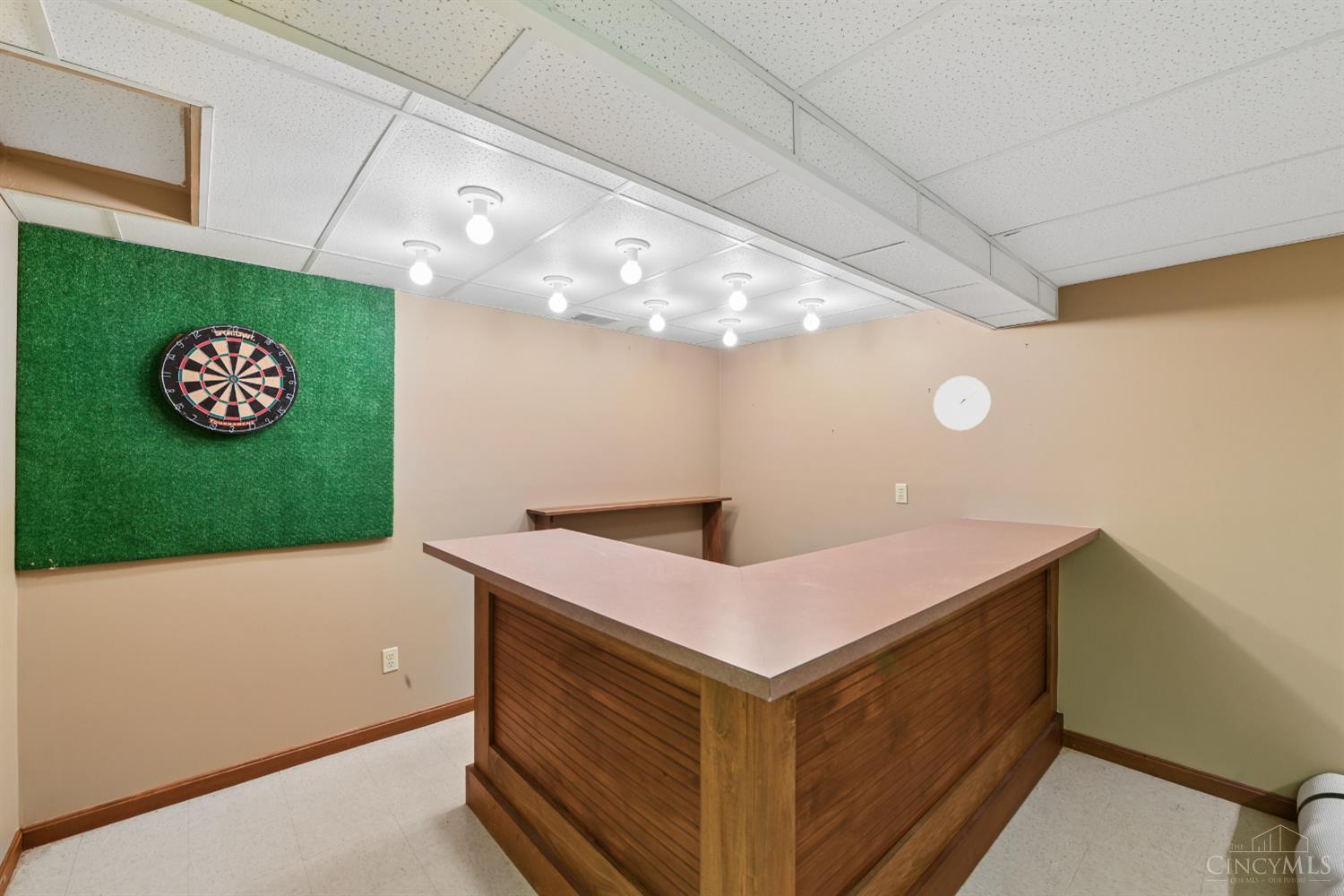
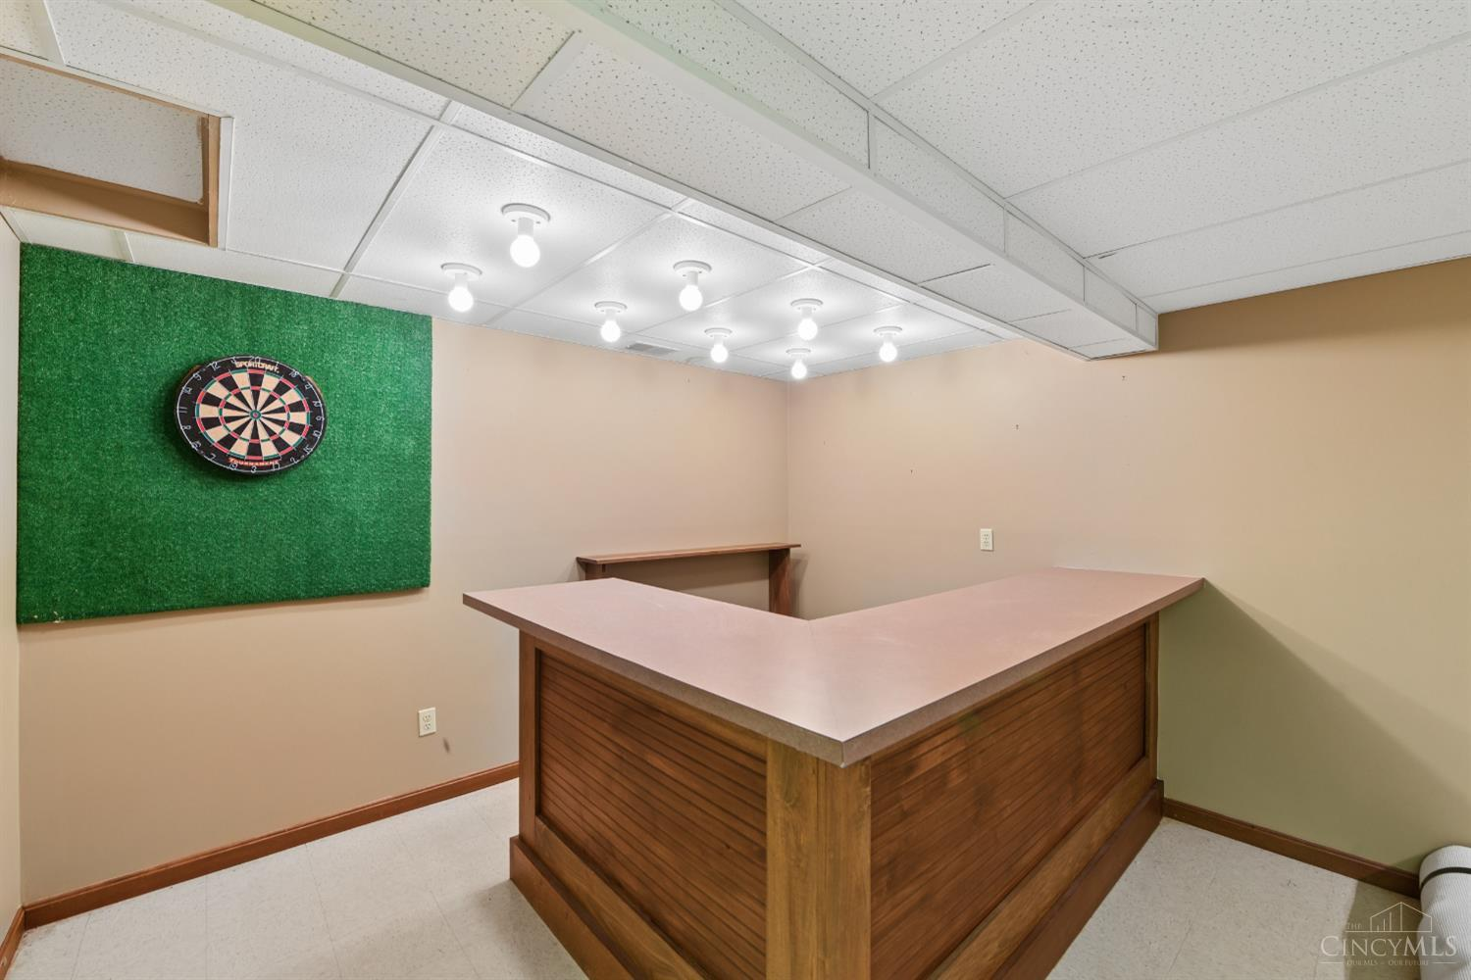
- wall clock [933,375,992,431]
